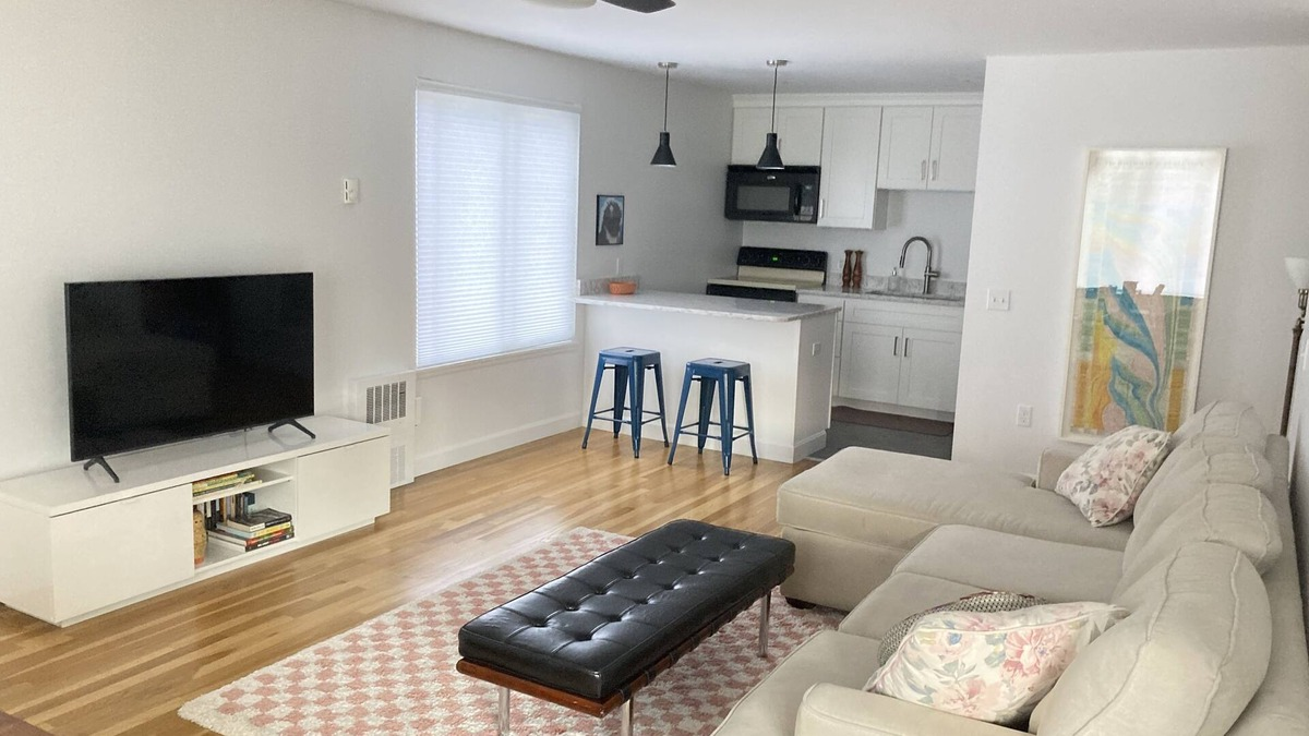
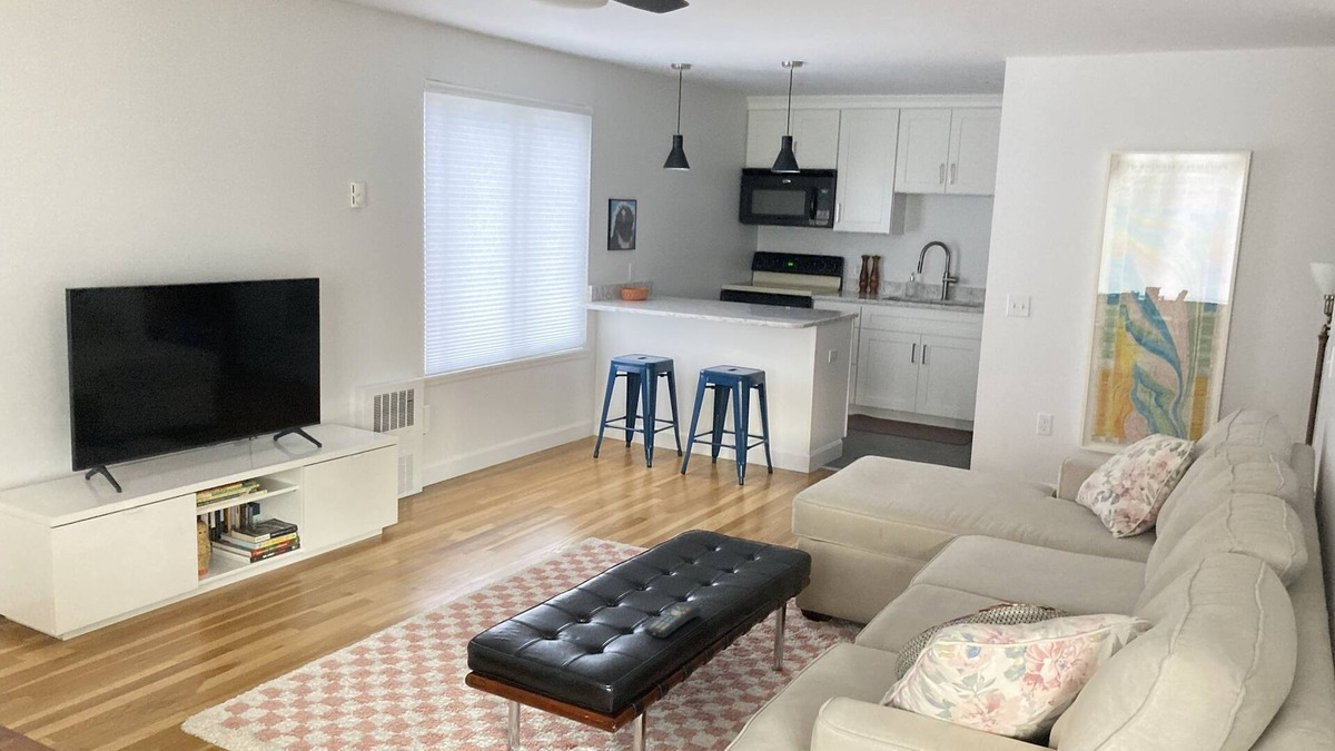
+ remote control [643,602,702,639]
